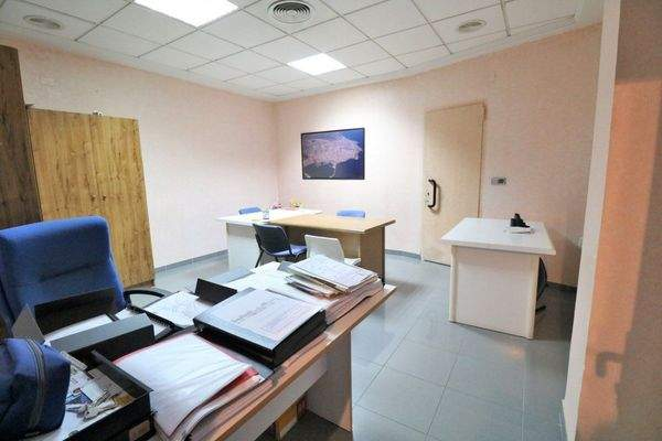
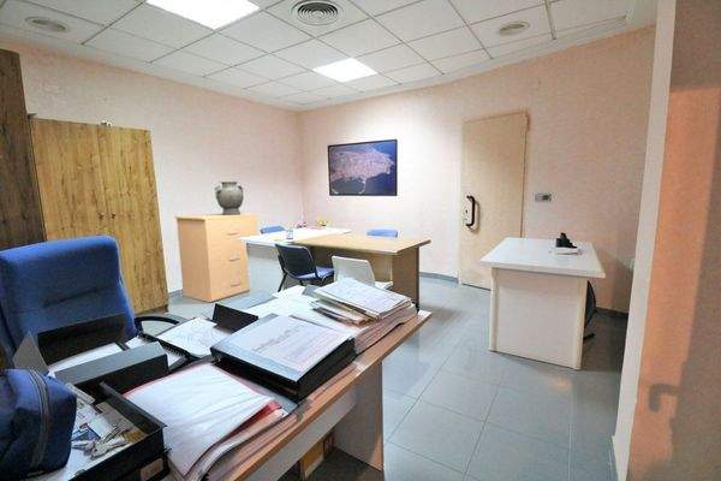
+ decorative urn [214,180,245,215]
+ filing cabinet [173,212,260,303]
